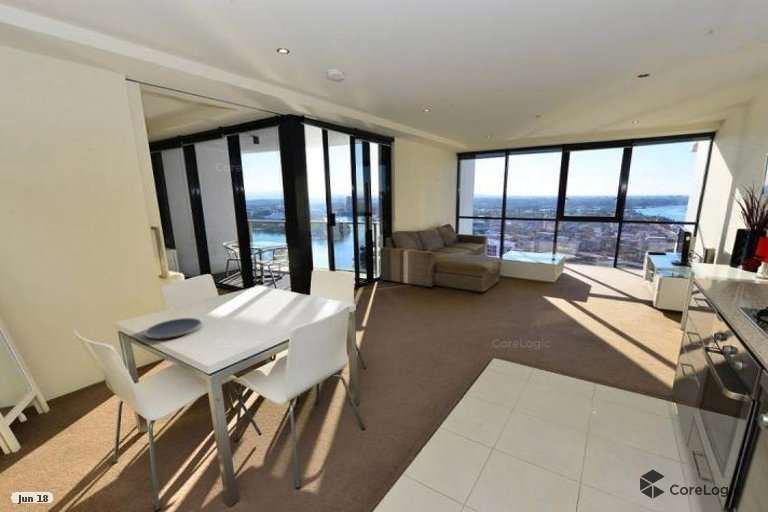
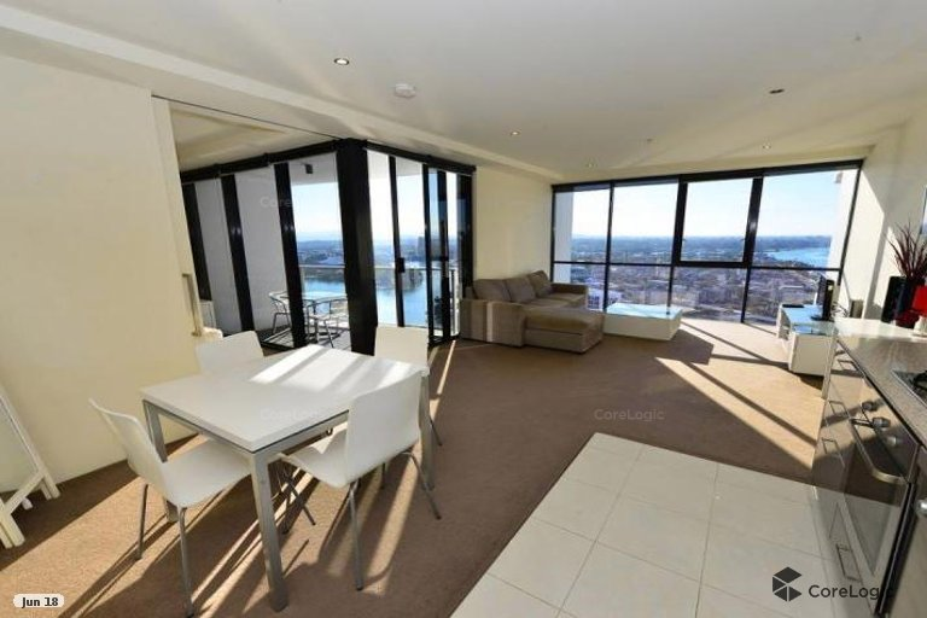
- plate [143,317,202,340]
